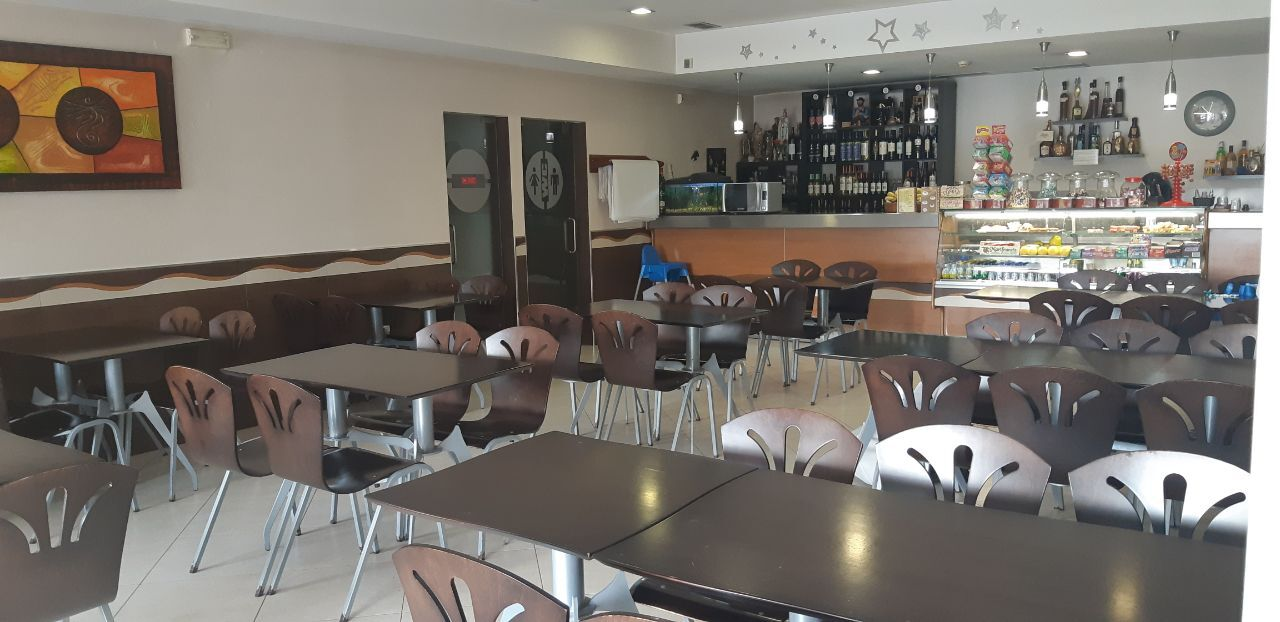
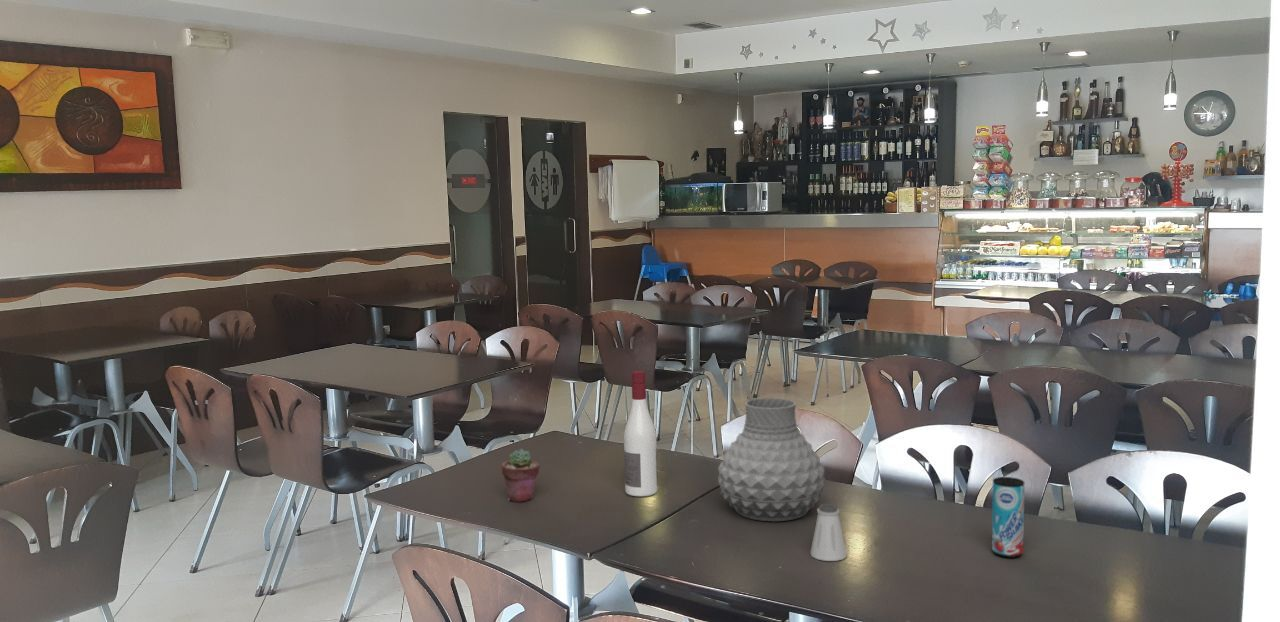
+ saltshaker [809,503,848,562]
+ alcohol [623,370,659,497]
+ potted succulent [501,448,540,503]
+ beverage can [991,476,1025,559]
+ vase [717,397,827,522]
